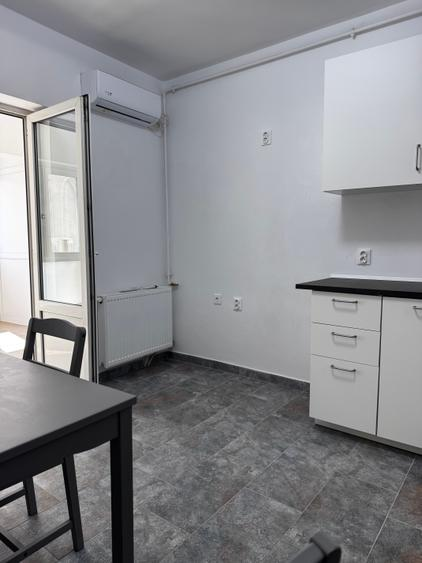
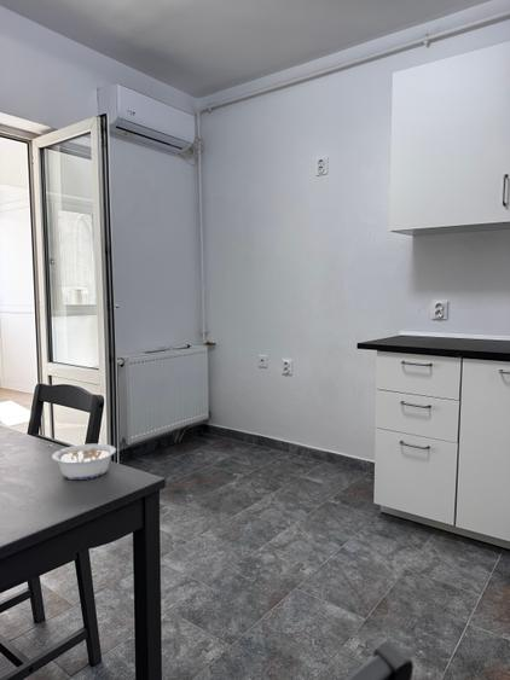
+ legume [46,443,117,481]
